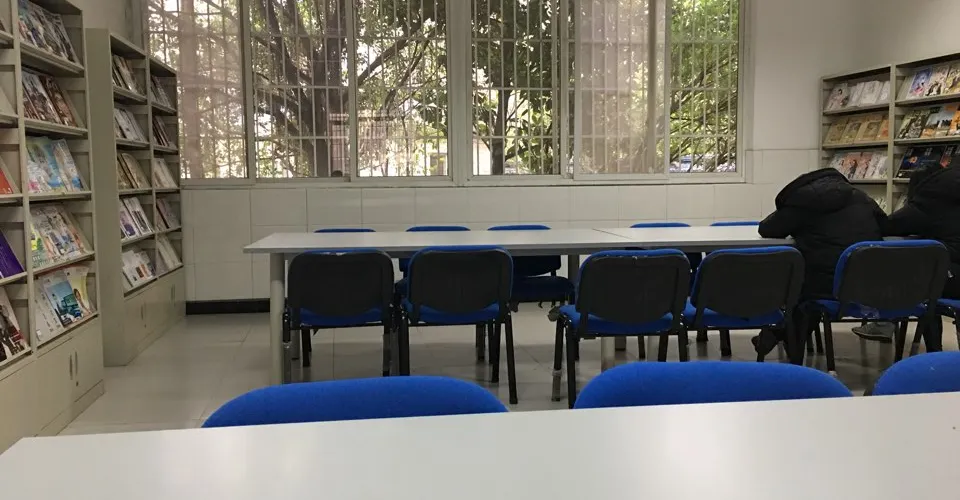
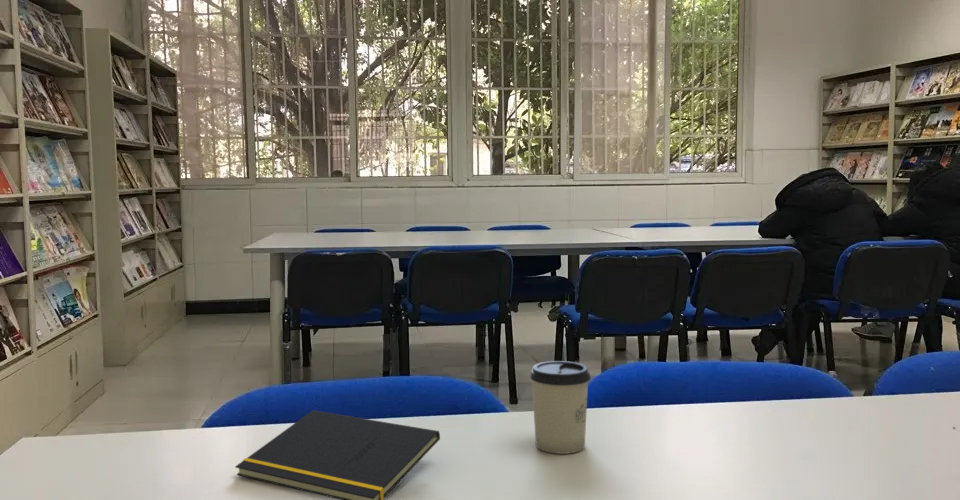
+ cup [529,360,592,455]
+ notepad [234,409,441,500]
